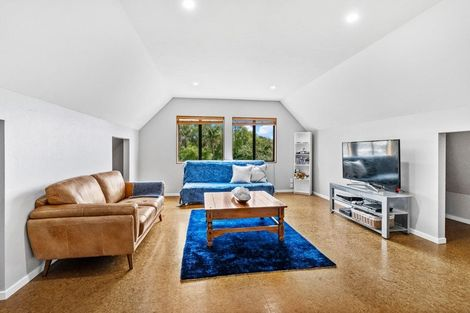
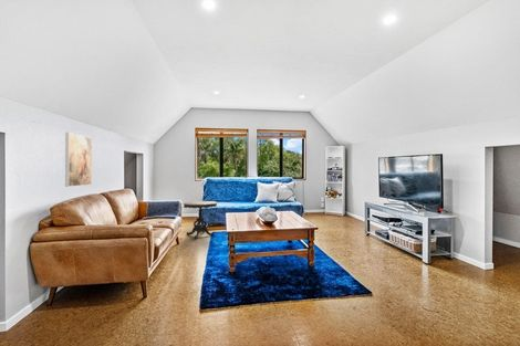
+ side table [183,200,219,240]
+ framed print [64,132,93,188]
